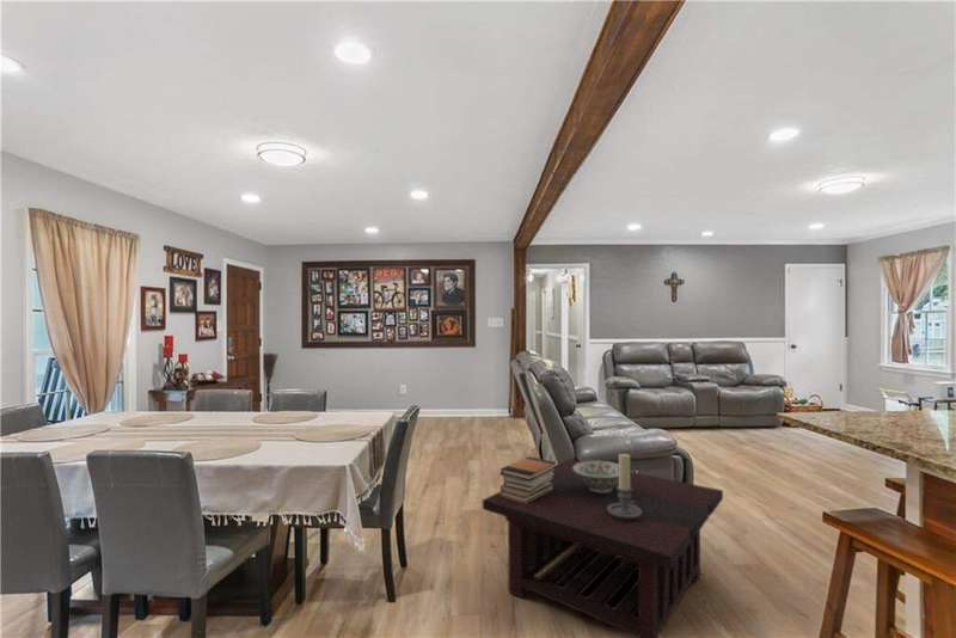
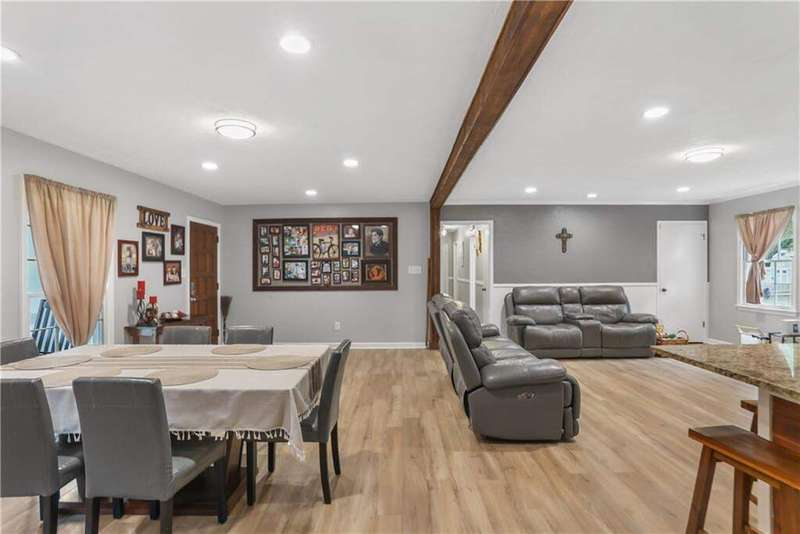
- coffee table [482,459,724,638]
- decorative bowl [574,460,619,492]
- book stack [498,455,558,503]
- candle holder [607,453,642,520]
